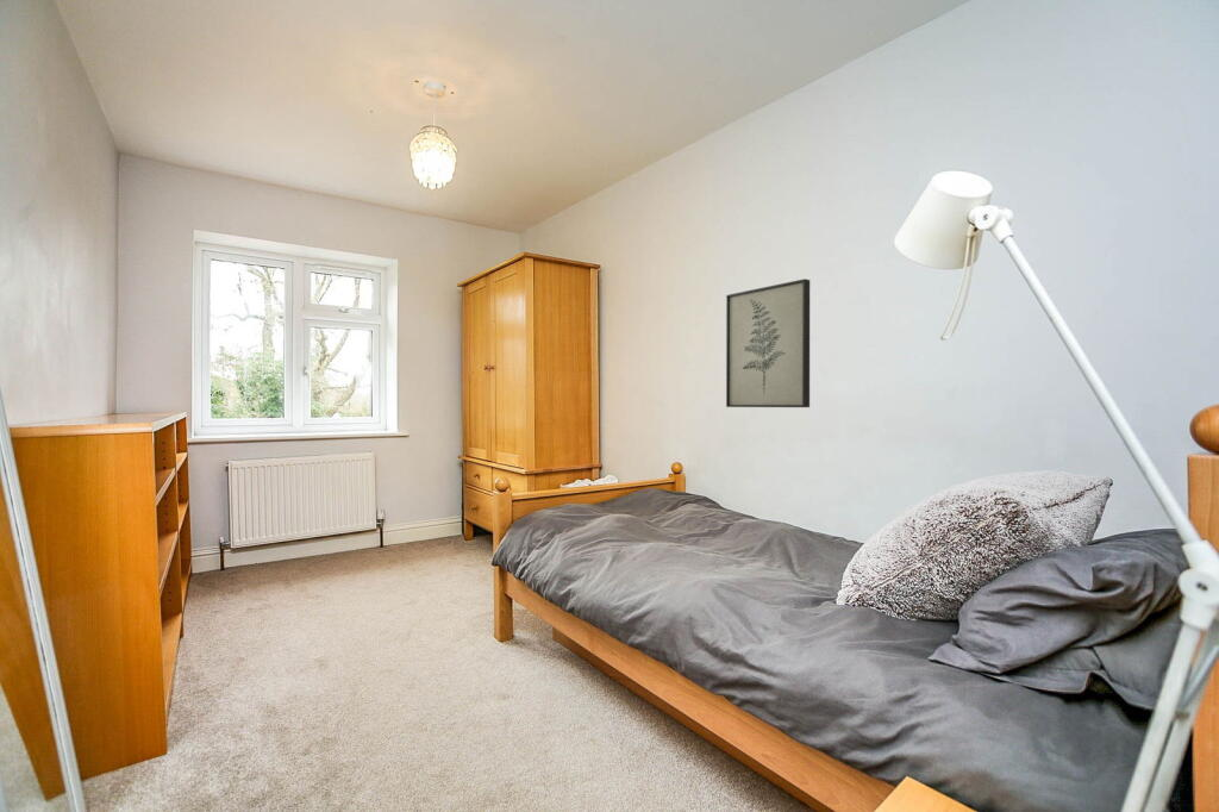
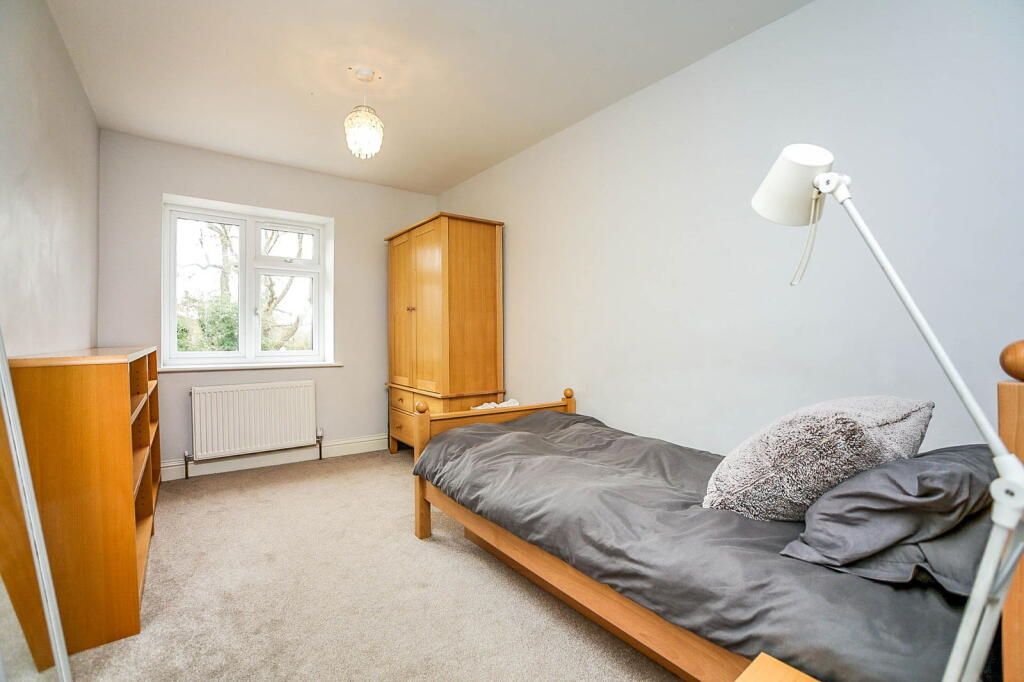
- wall art [725,277,811,408]
